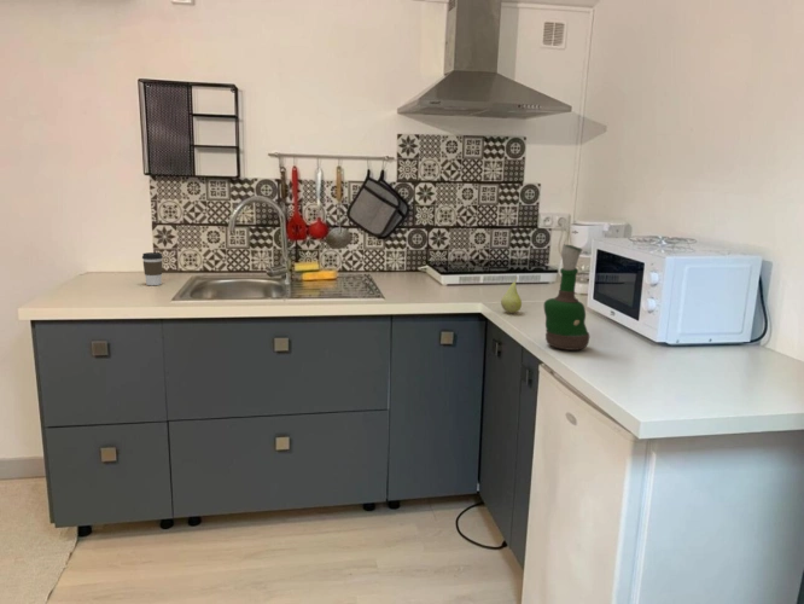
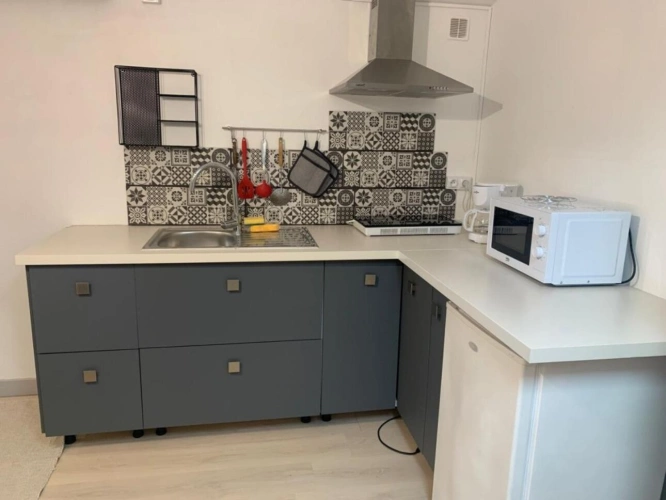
- fruit [500,275,523,314]
- grog bottle [543,243,590,352]
- coffee cup [141,251,164,286]
